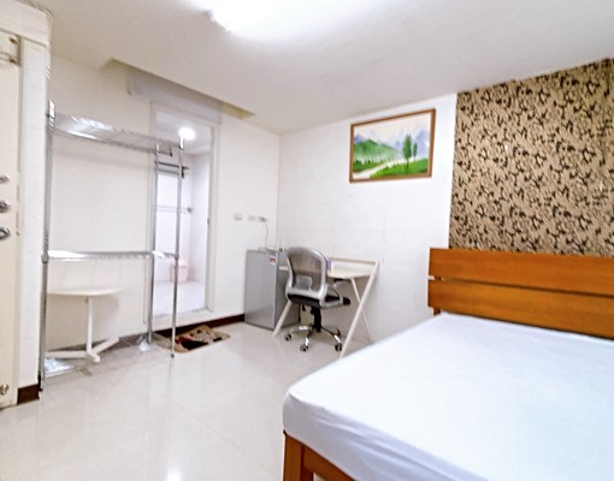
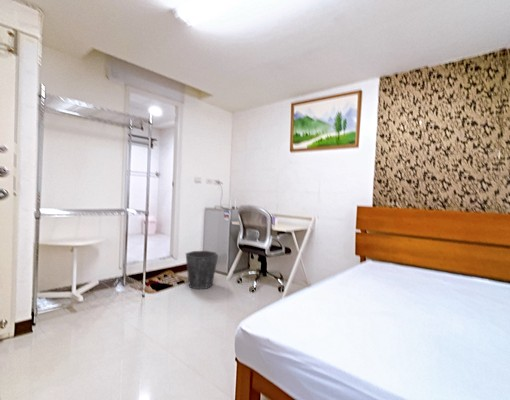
+ waste bin [185,250,219,290]
